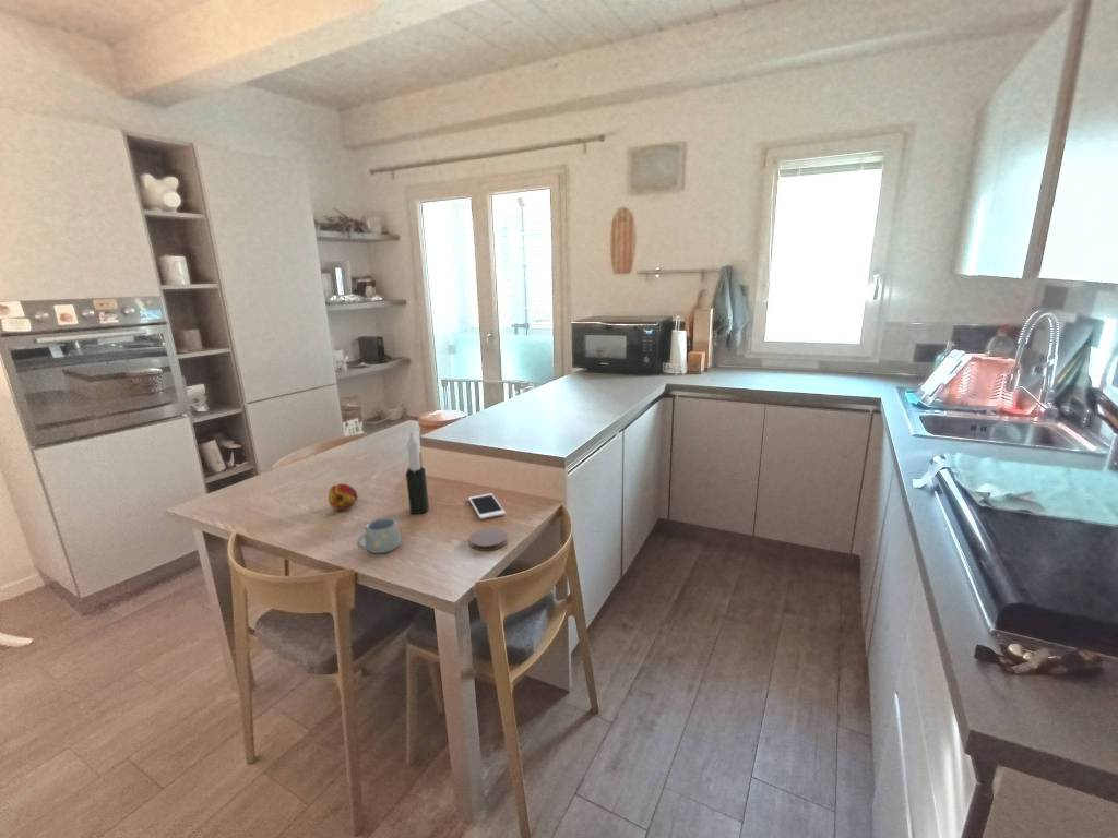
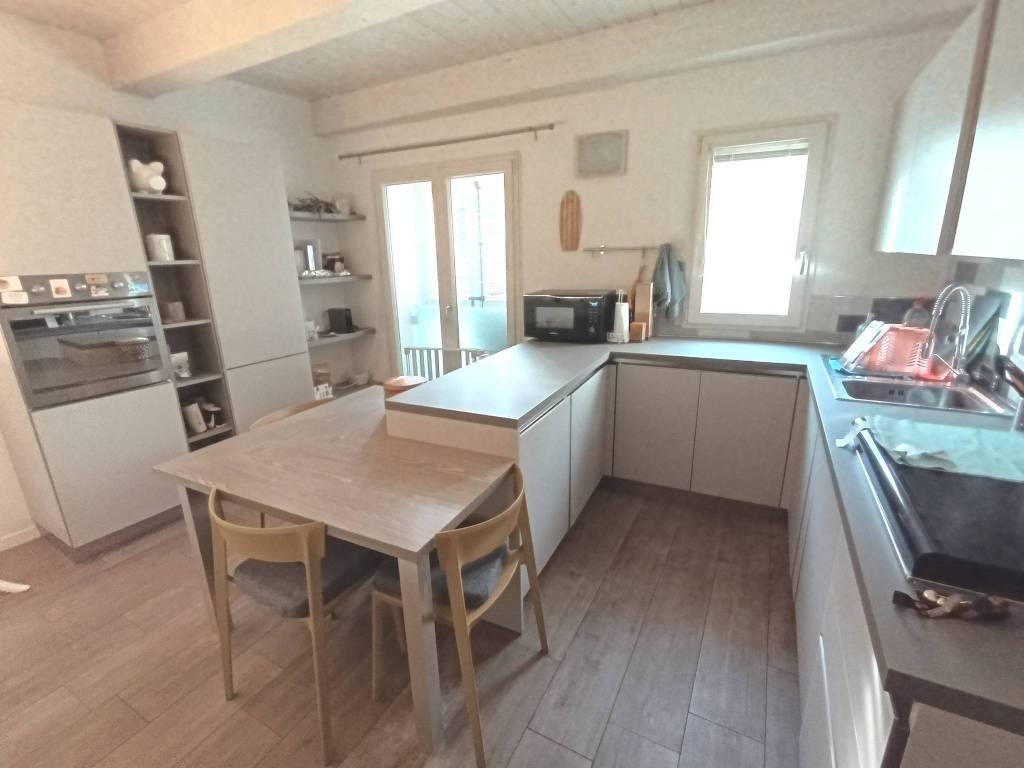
- mug [356,516,402,554]
- coaster [468,527,508,552]
- fruit [326,482,359,512]
- cell phone [467,492,507,520]
- candle [405,431,430,515]
